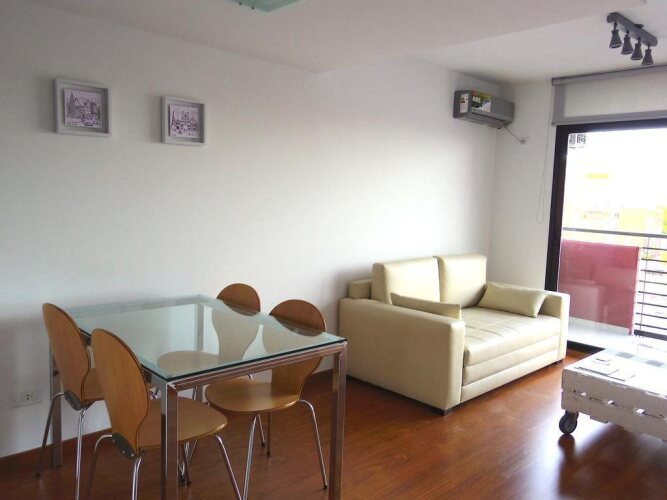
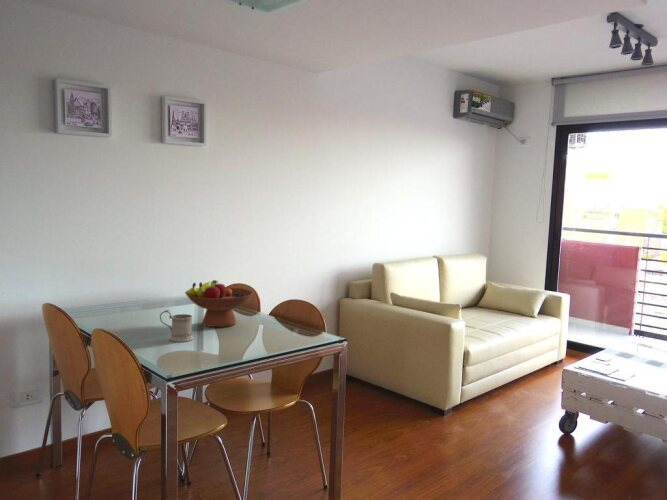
+ mug [159,309,195,343]
+ fruit bowl [184,279,255,328]
